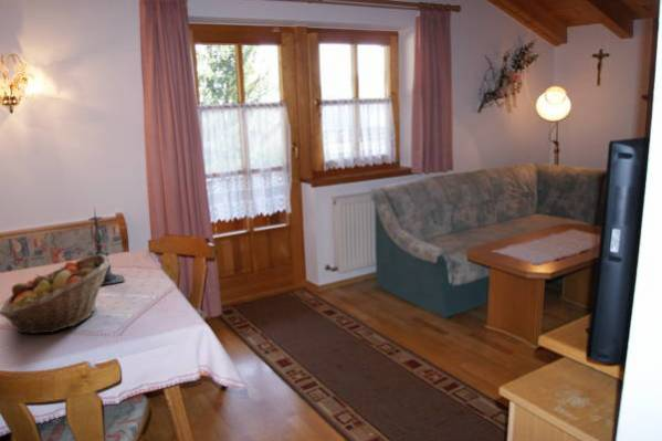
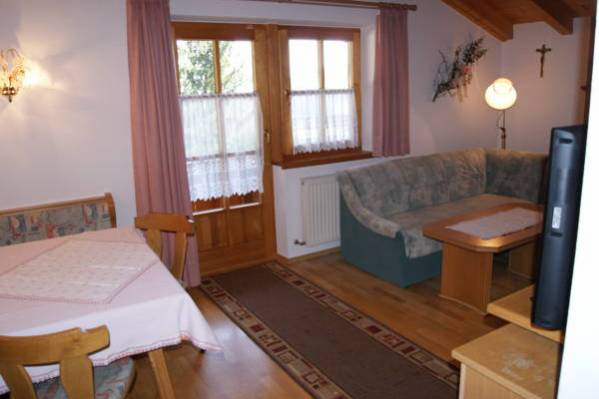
- fruit basket [0,254,112,335]
- candle holder [87,207,126,285]
